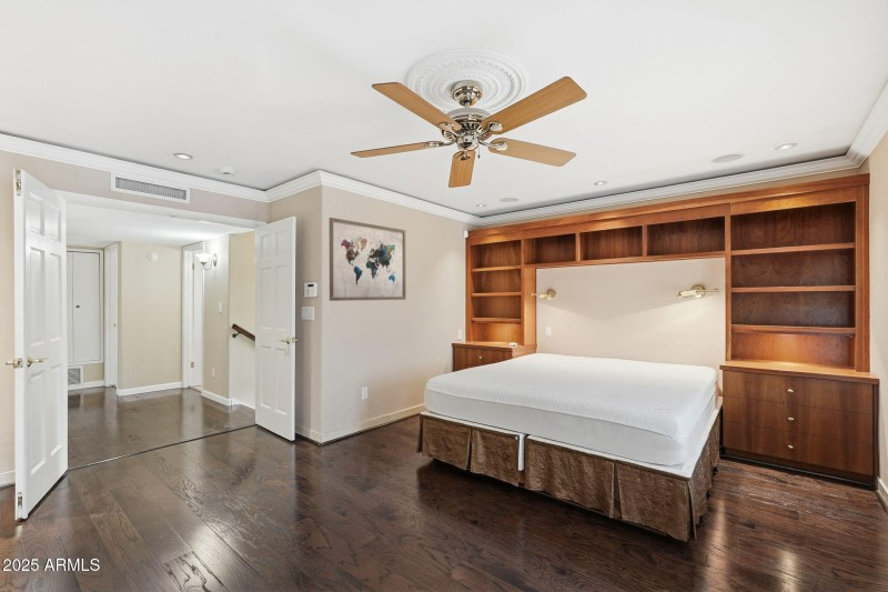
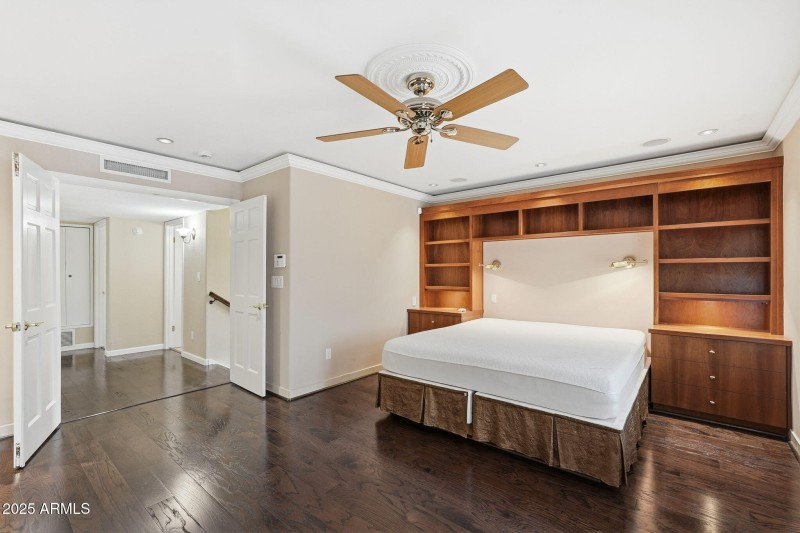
- wall art [329,217,407,302]
